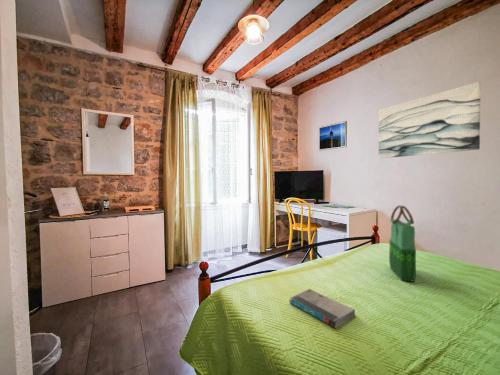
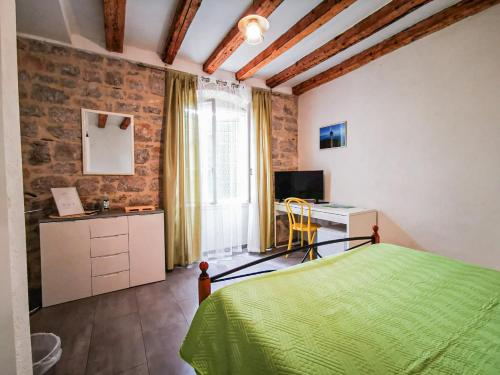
- tote bag [388,204,417,283]
- wall art [378,81,482,160]
- book [288,288,356,330]
